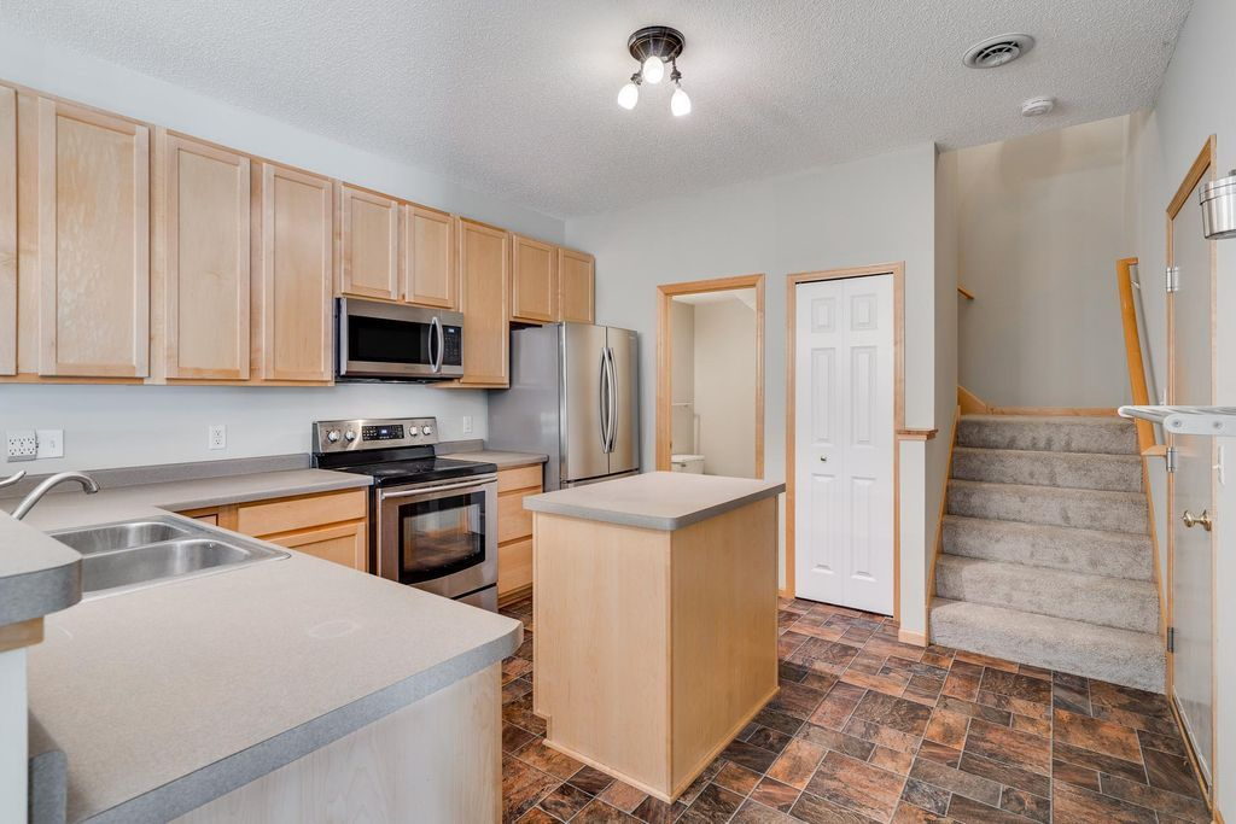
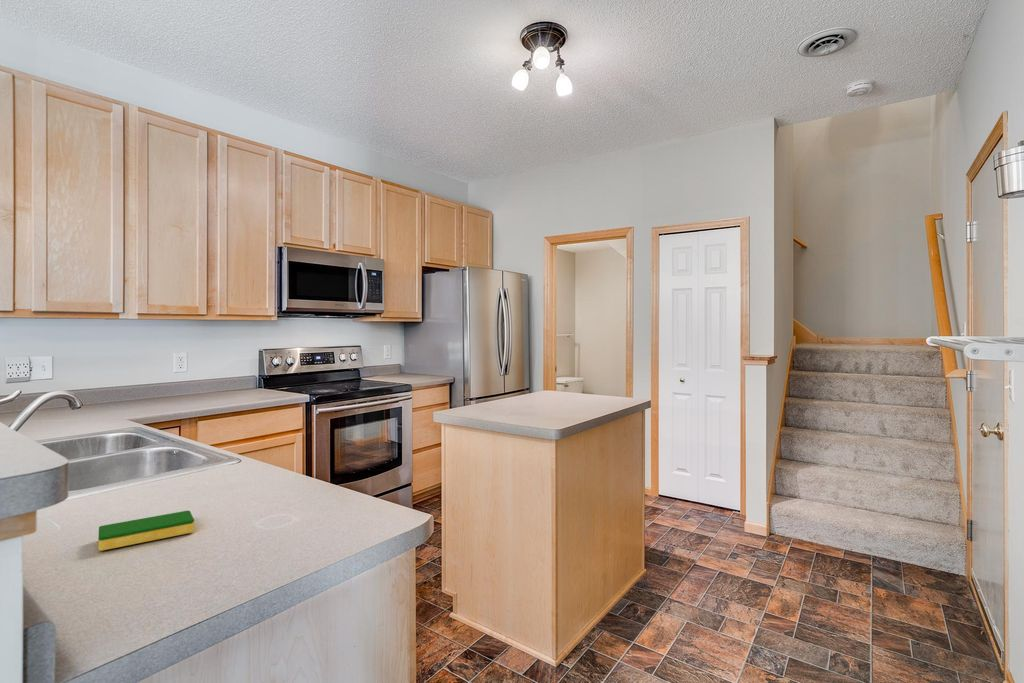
+ dish sponge [97,510,195,552]
